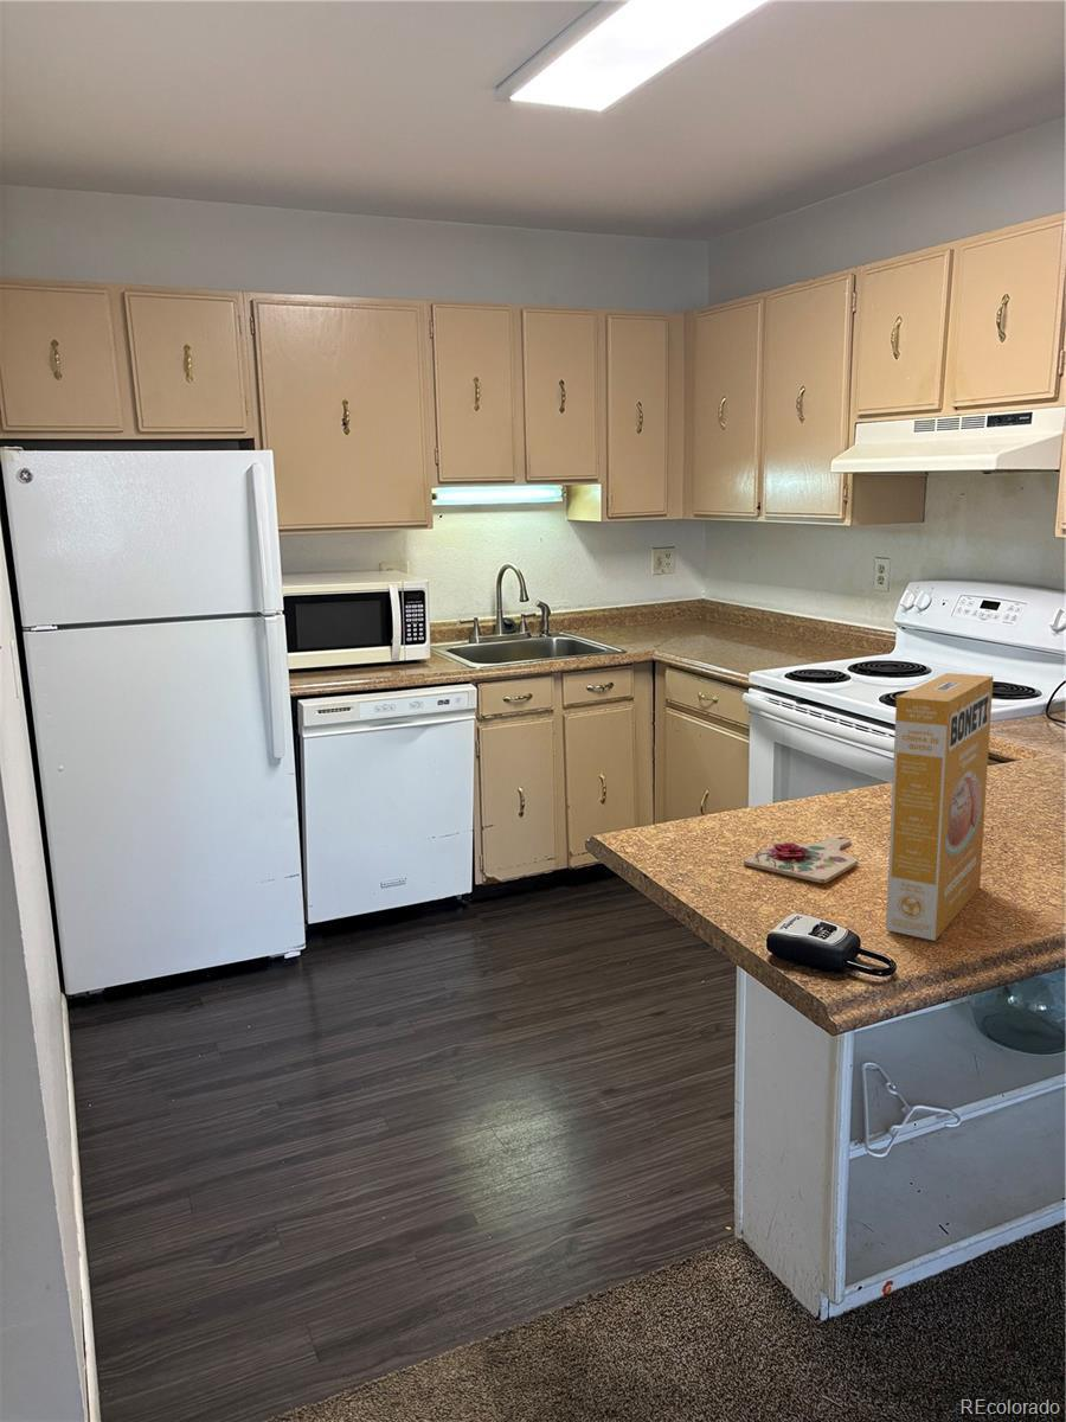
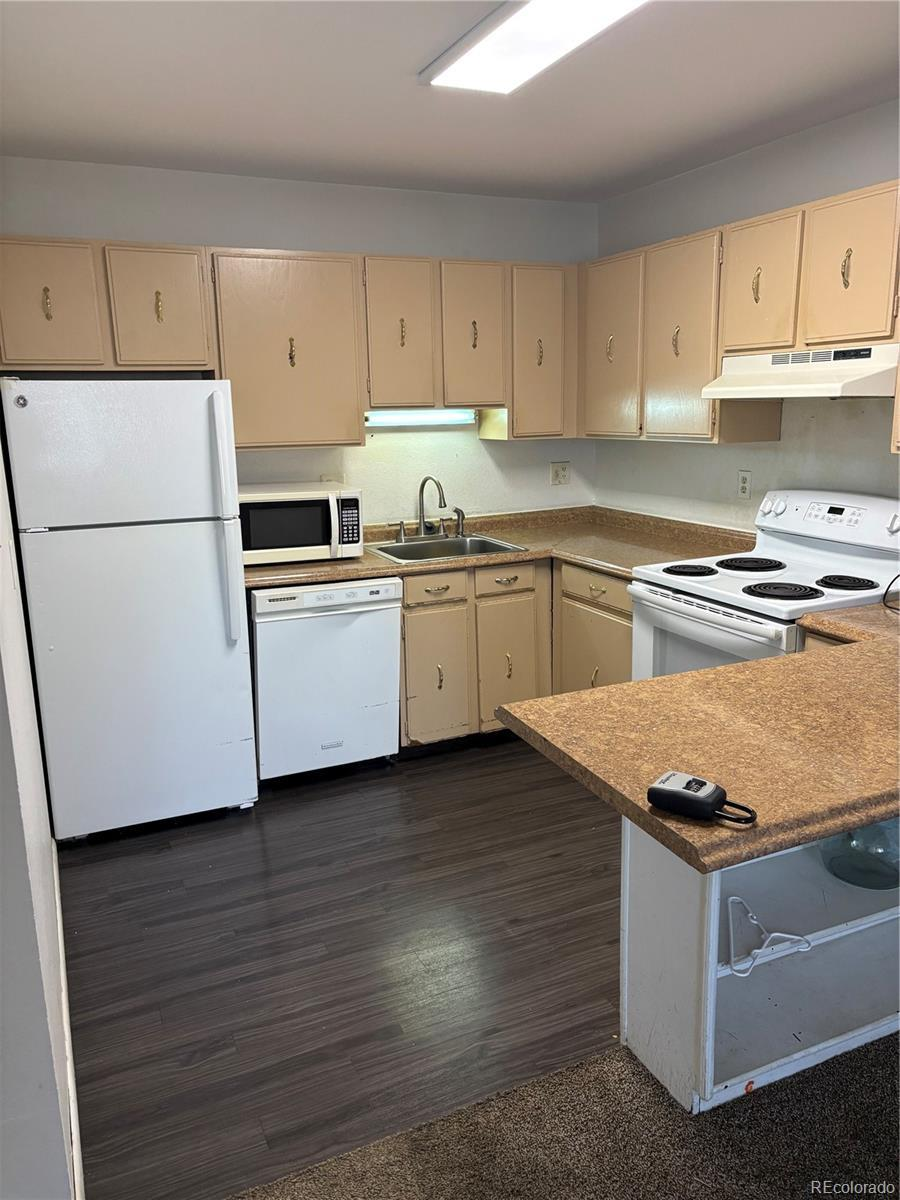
- cereal box [885,672,994,942]
- cutting board [743,834,859,884]
